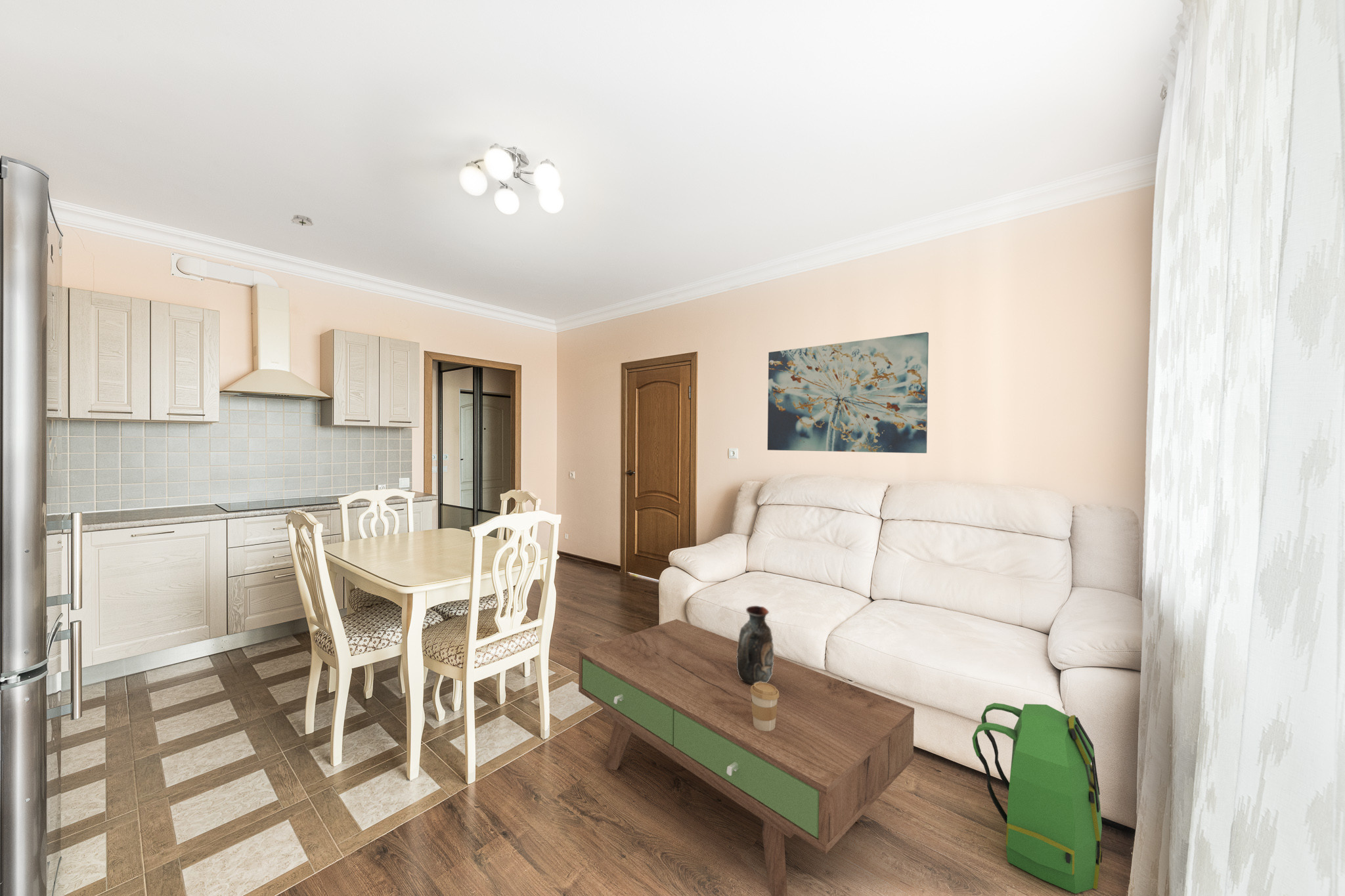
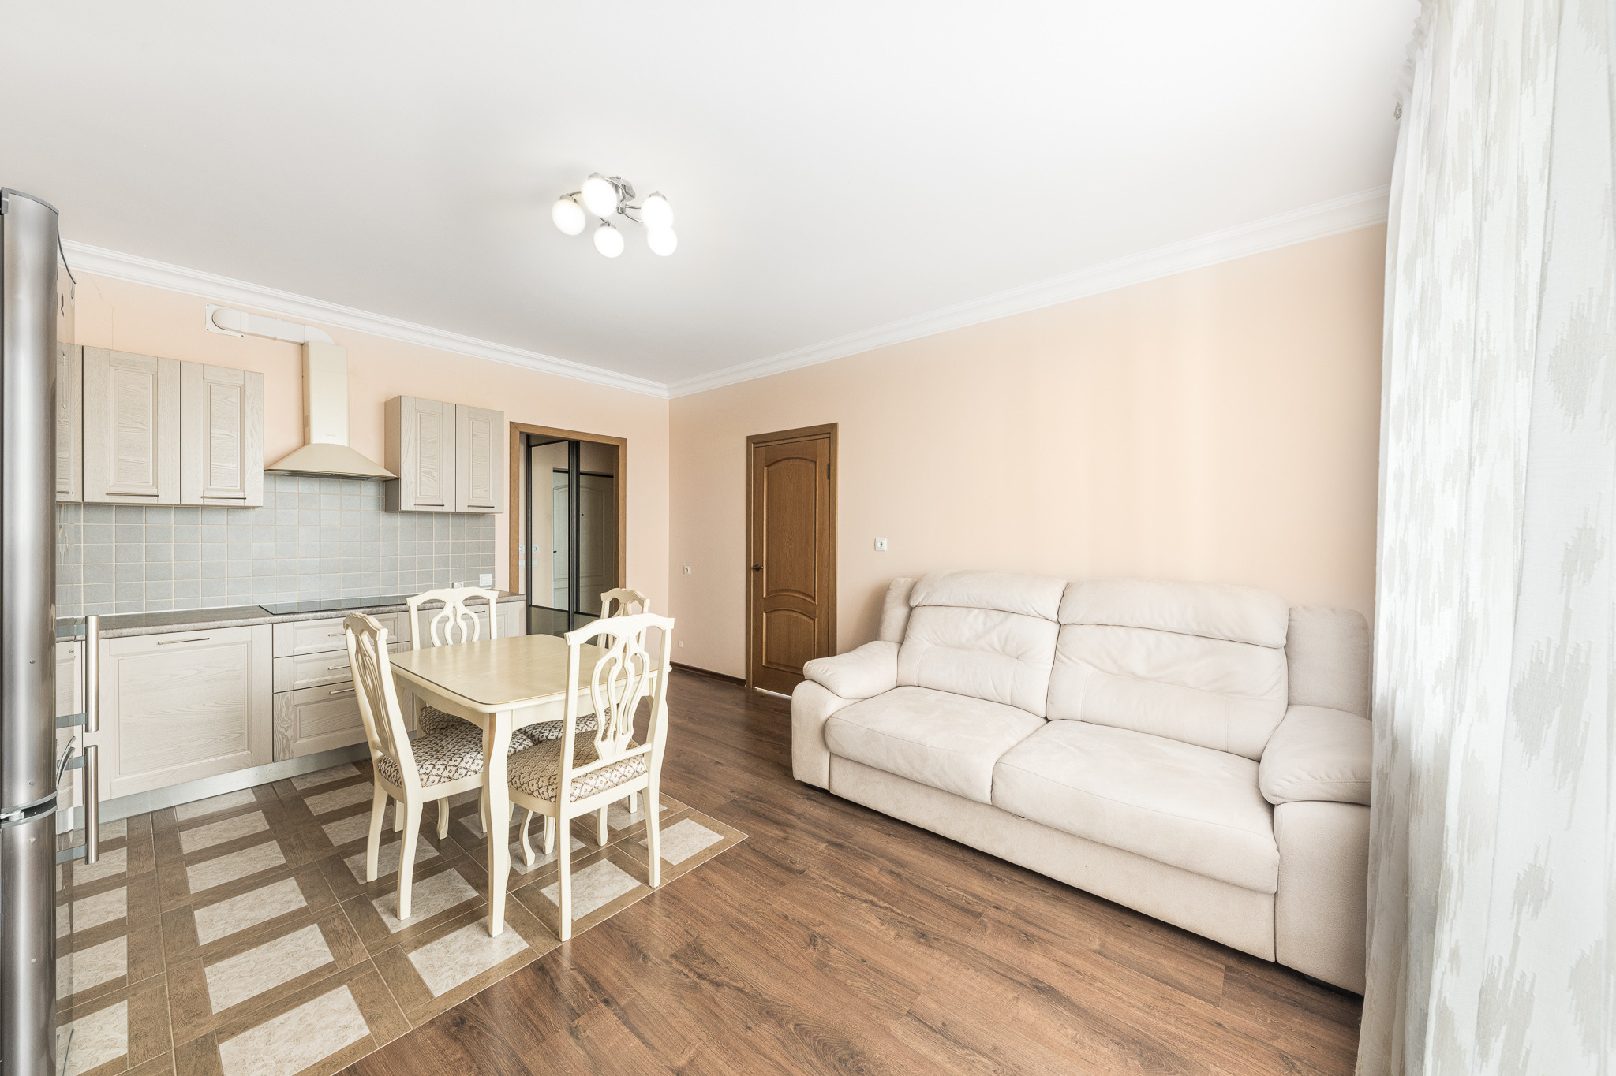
- coffee cup [750,682,779,731]
- coffee table [578,618,915,896]
- decorative vase [736,605,774,685]
- backpack [971,702,1103,894]
- wall art [767,331,929,454]
- smoke detector [290,214,314,226]
